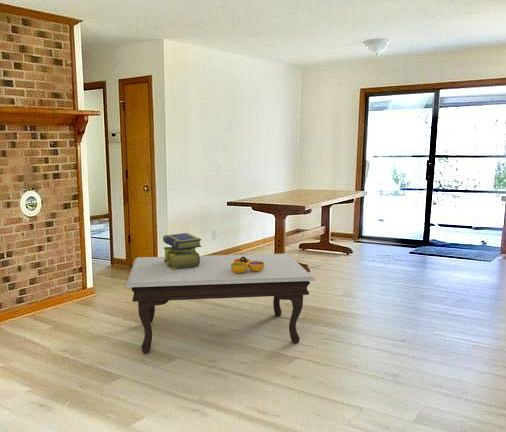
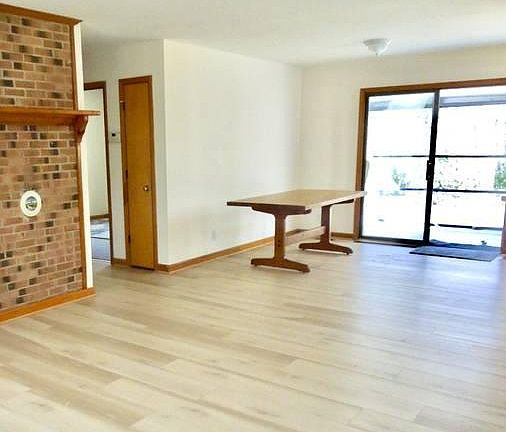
- coffee table [125,253,317,354]
- stack of books [162,232,203,269]
- decorative bowl [231,257,264,273]
